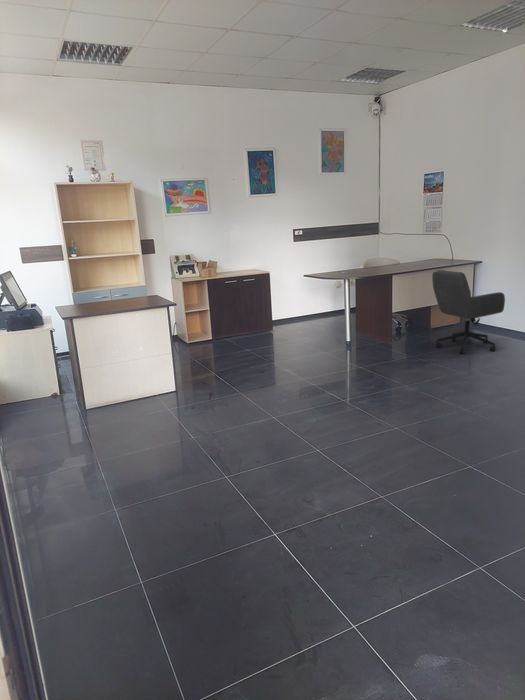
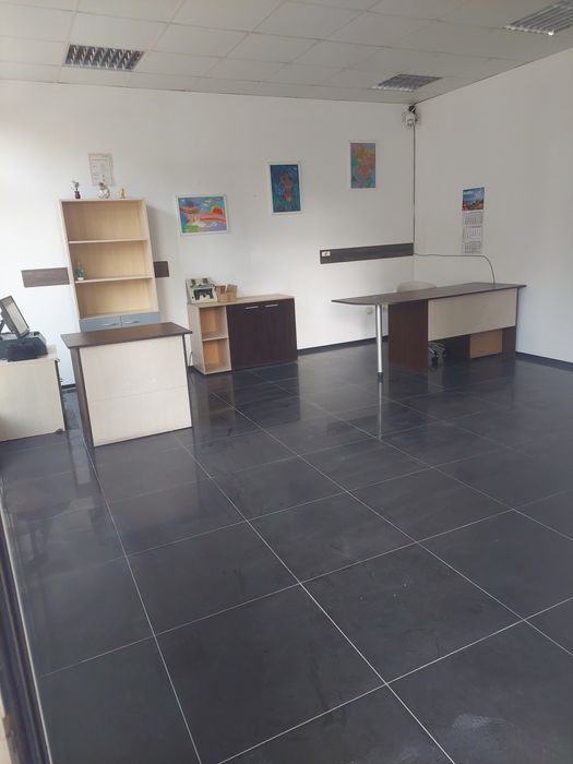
- office chair [431,269,506,355]
